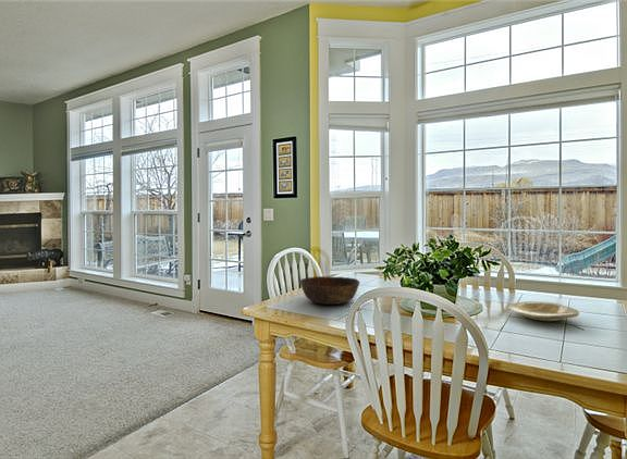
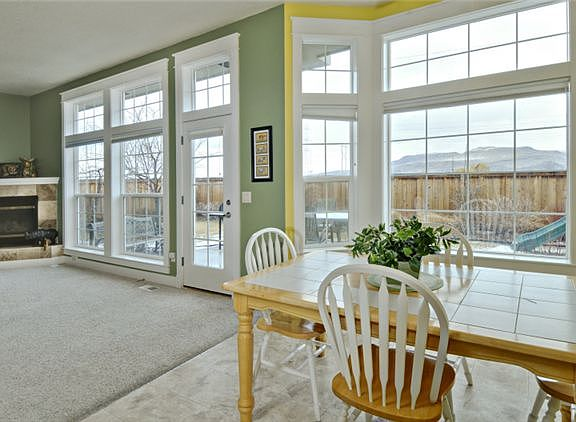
- bowl [298,275,361,306]
- plate [507,300,580,322]
